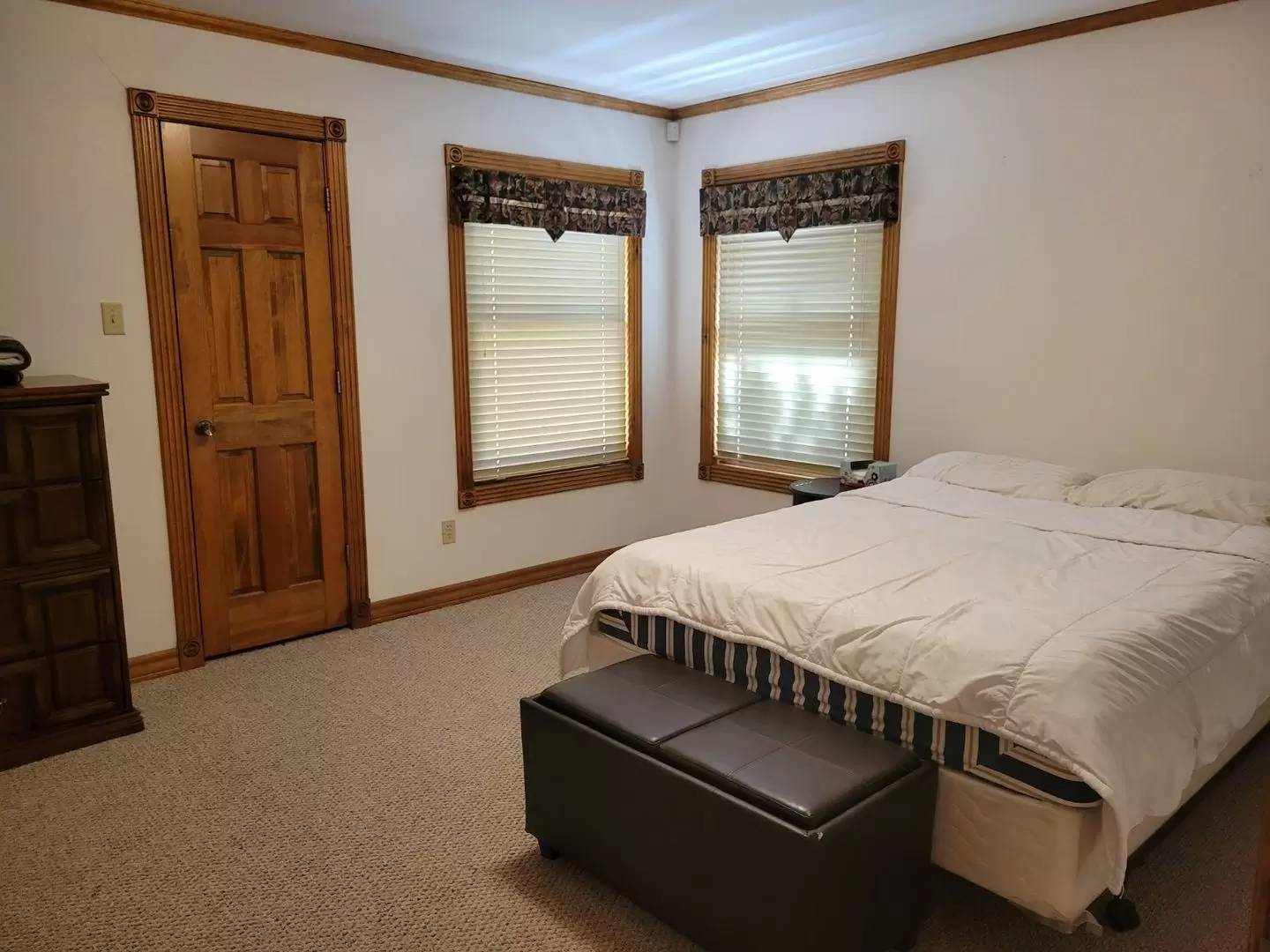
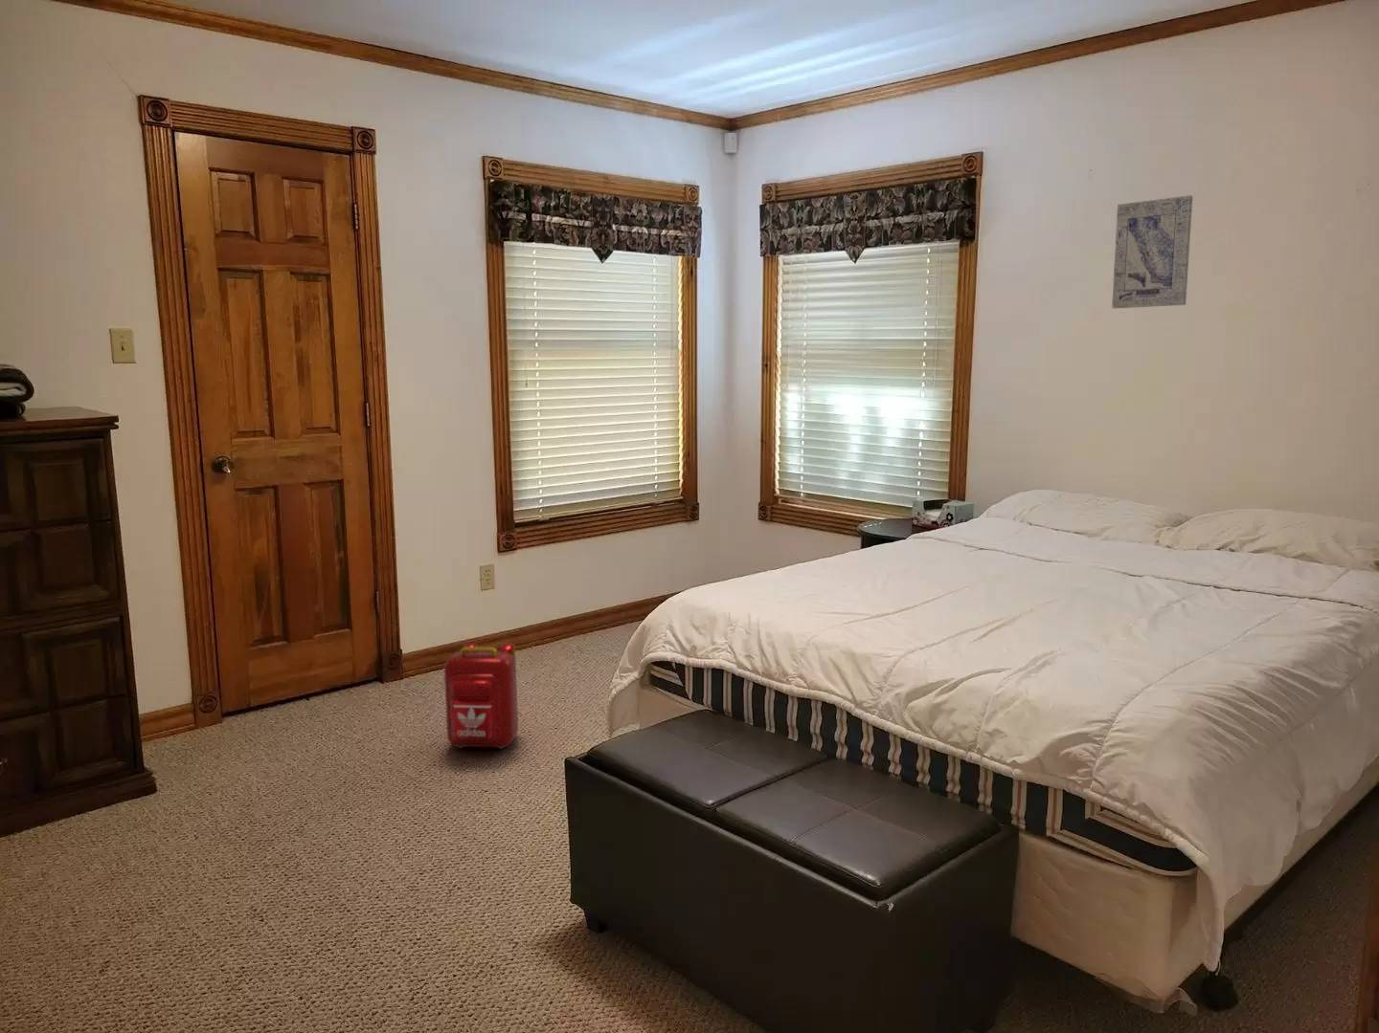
+ wall art [1111,194,1194,309]
+ backpack [443,641,519,750]
